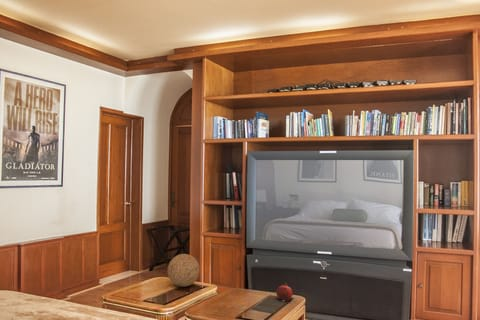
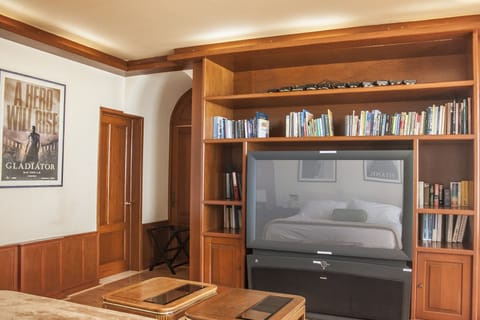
- fruit [275,282,294,302]
- decorative ball [167,253,201,288]
